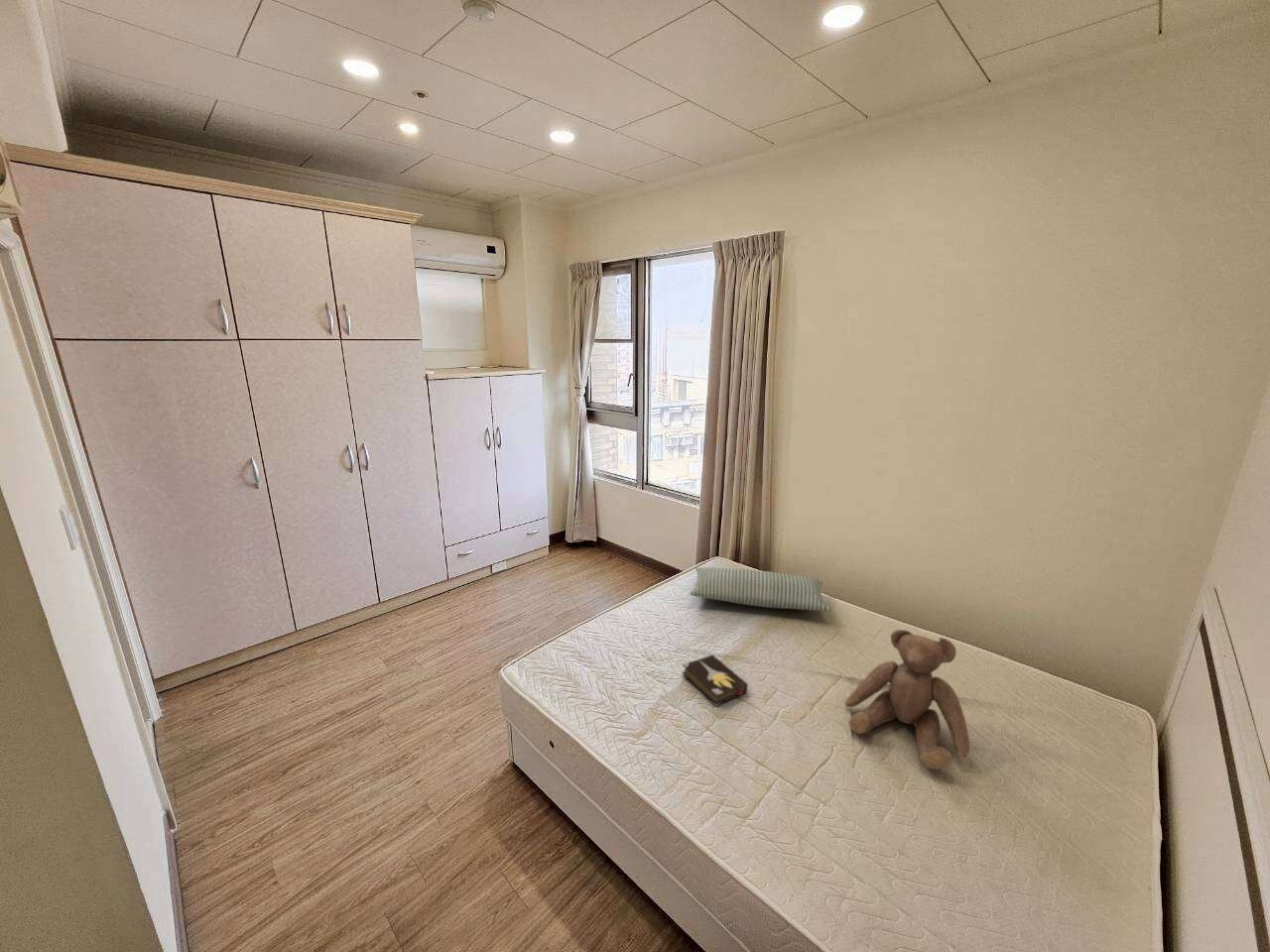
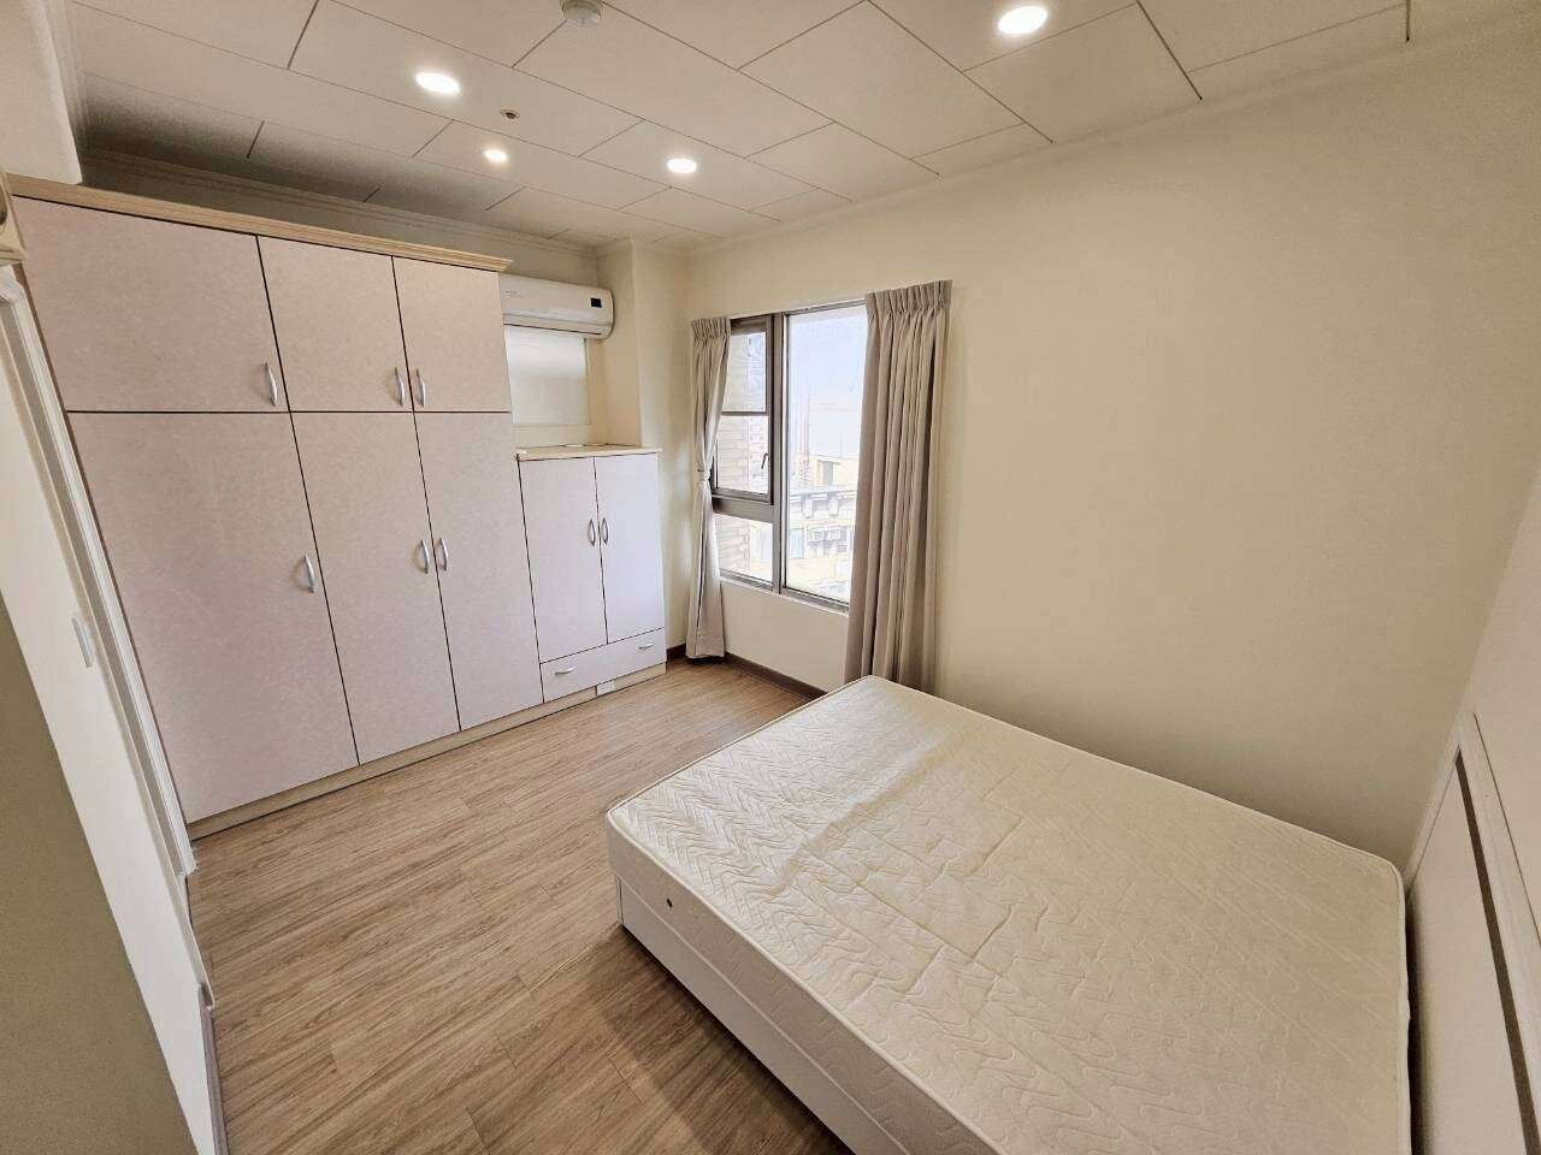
- teddy bear [844,629,970,771]
- hardback book [682,654,749,707]
- pillow [690,566,831,612]
